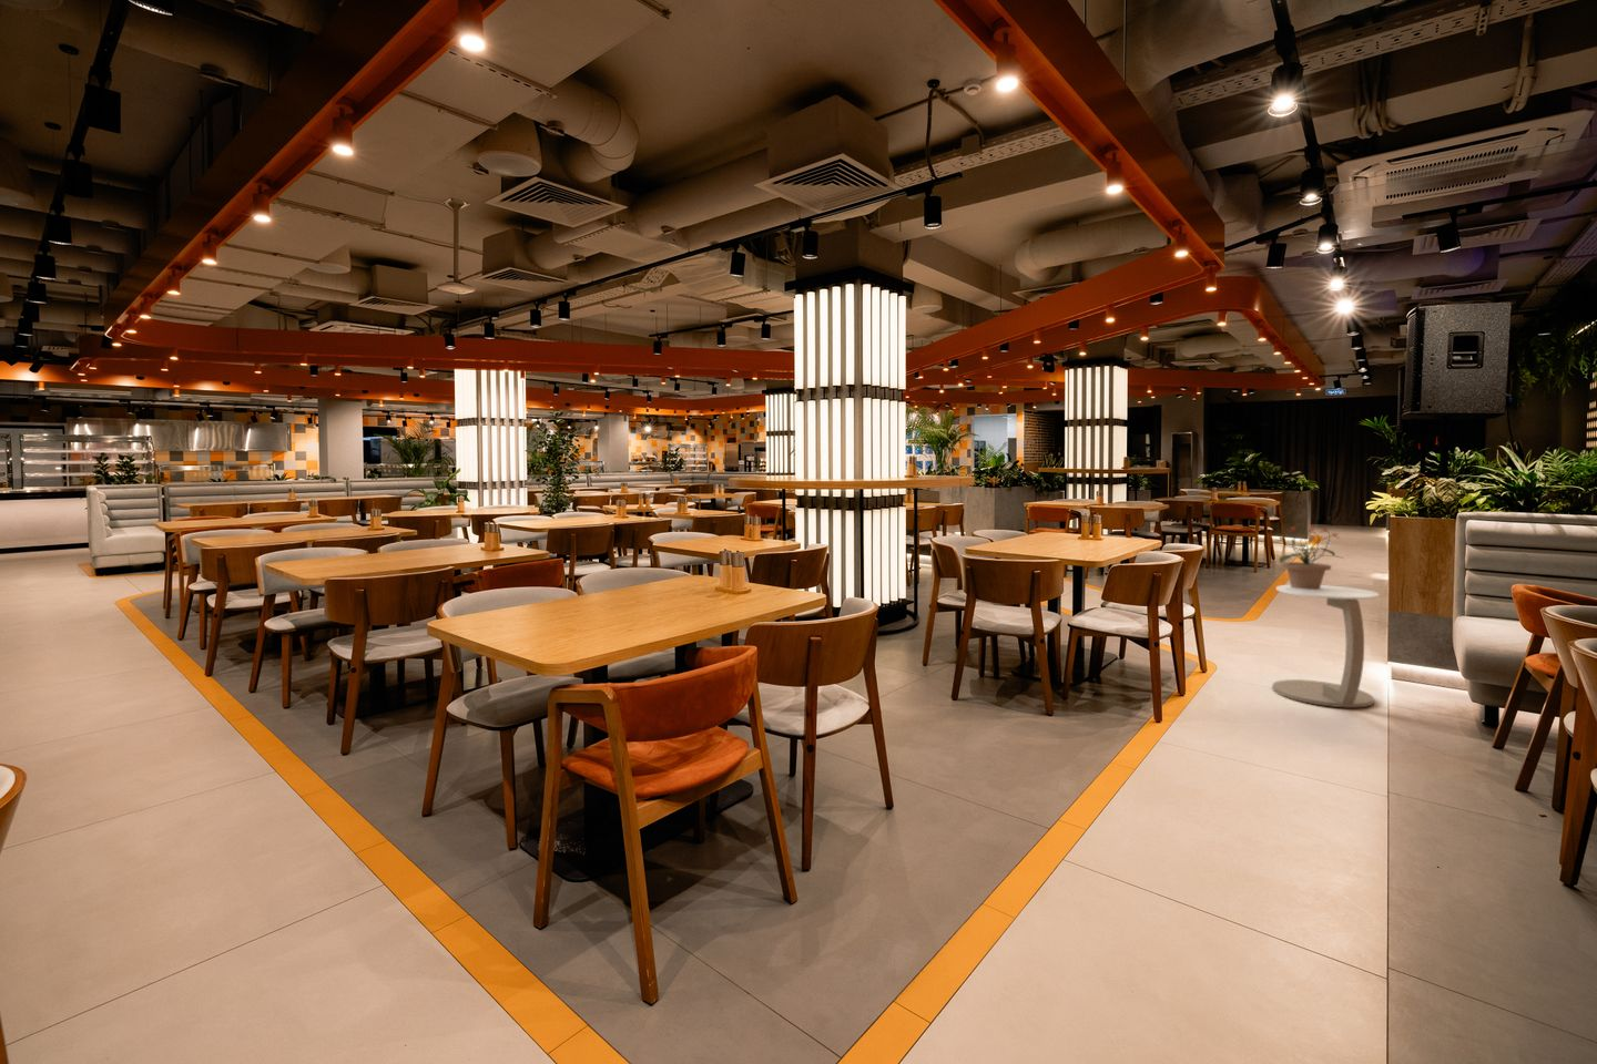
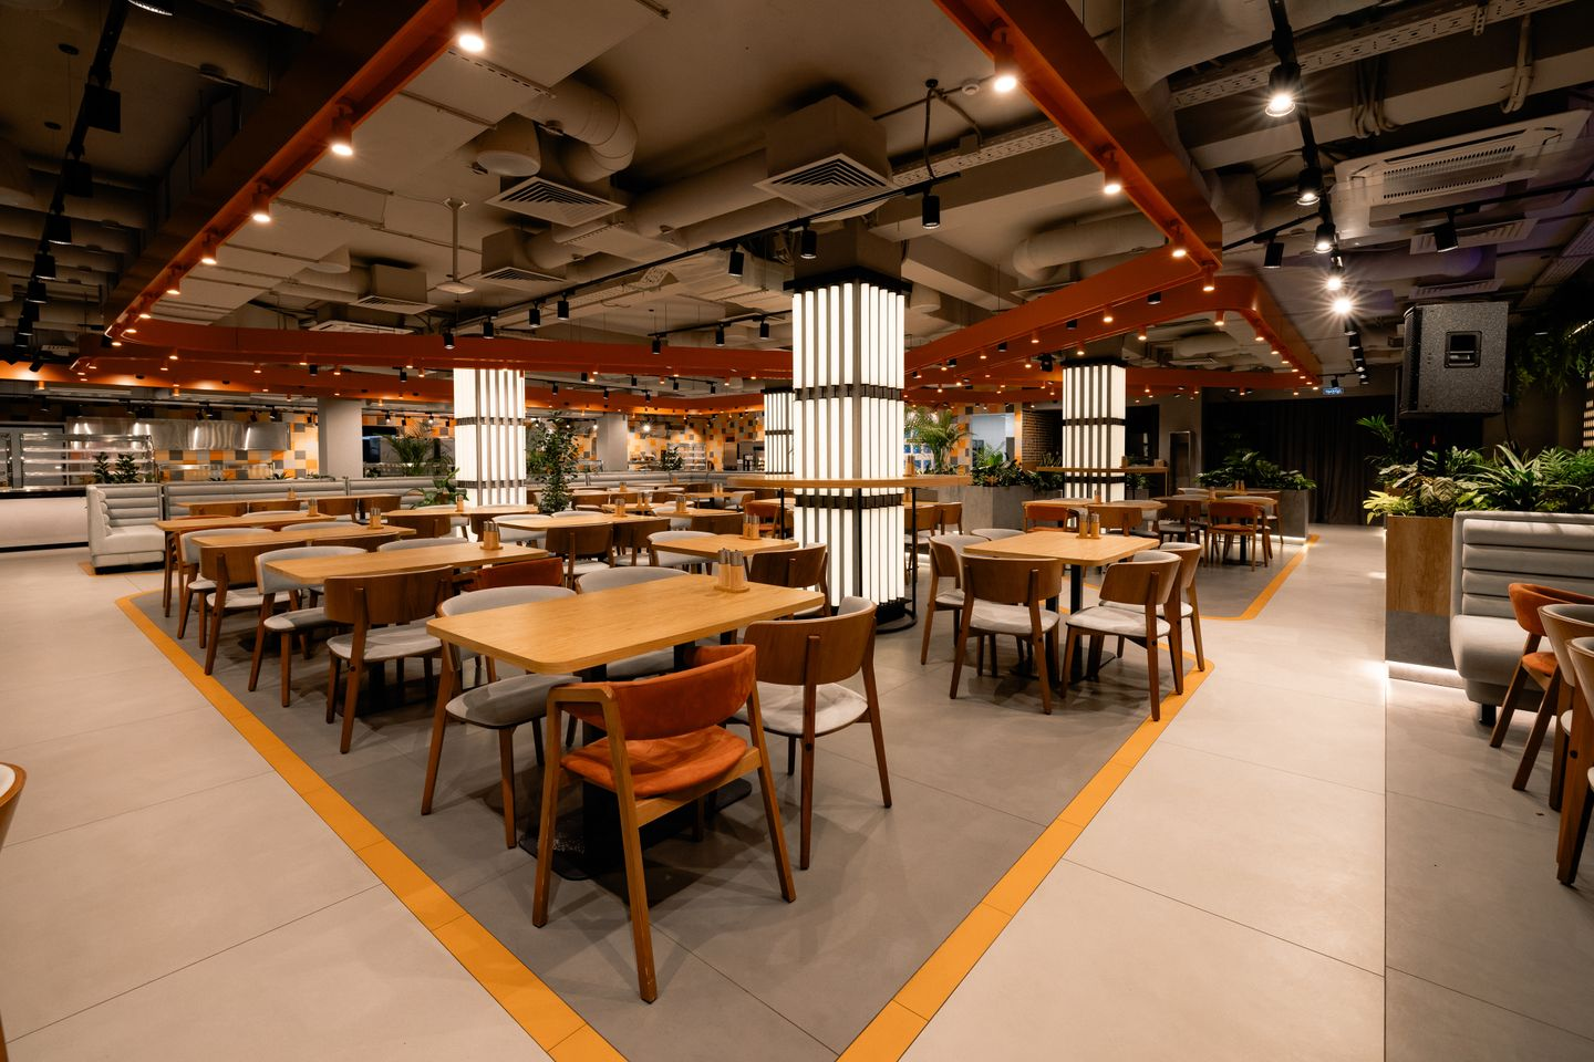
- side table [1271,584,1381,708]
- potted plant [1274,525,1344,590]
